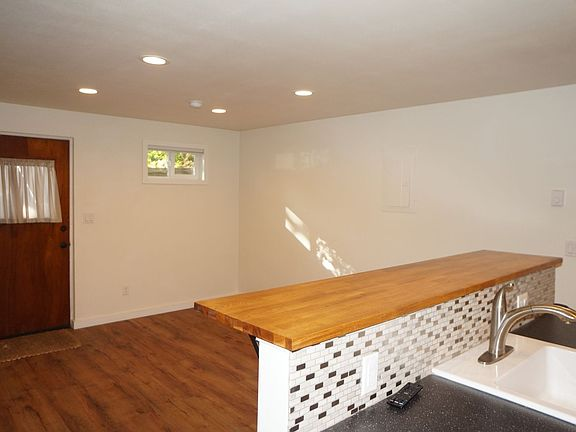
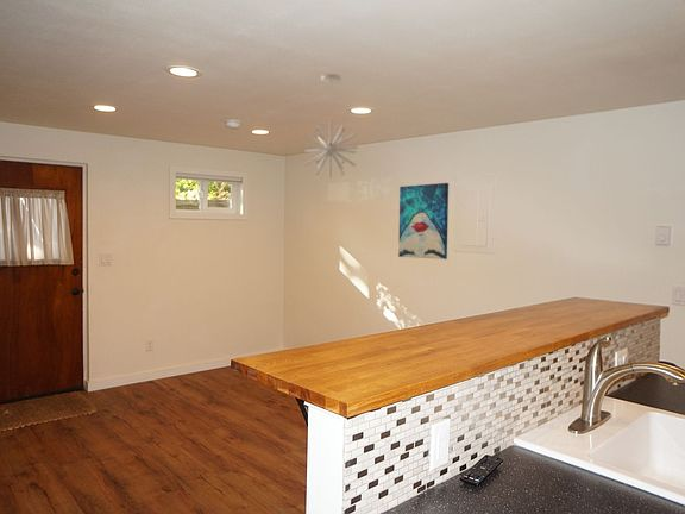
+ wall art [397,182,450,261]
+ pendant light [302,73,358,178]
